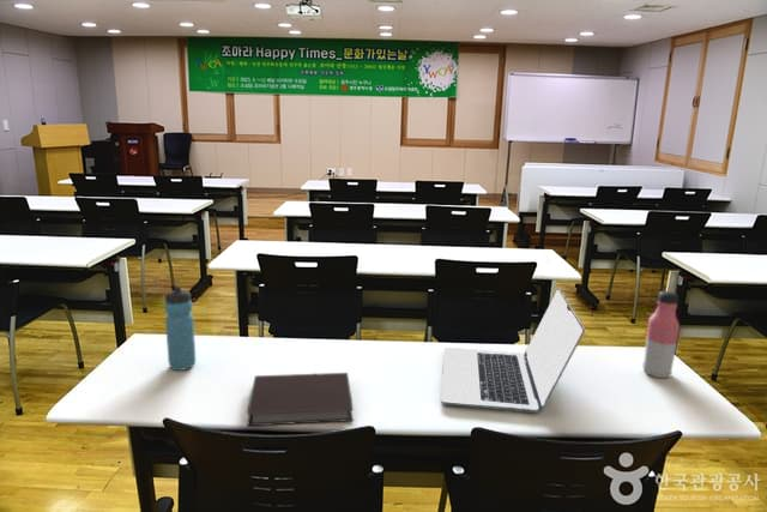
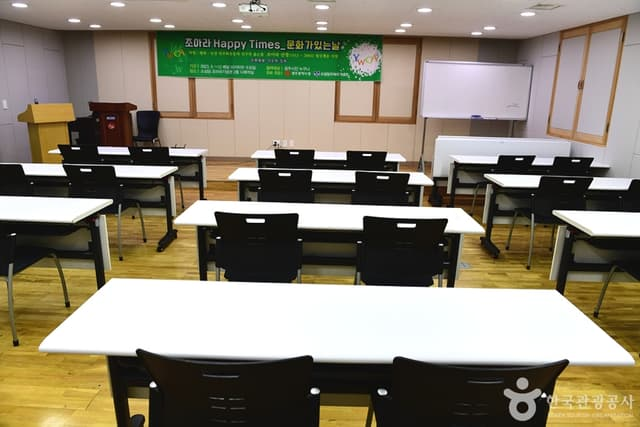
- notebook [246,372,355,427]
- water bottle [163,285,197,372]
- water bottle [641,290,681,379]
- laptop [440,287,586,414]
